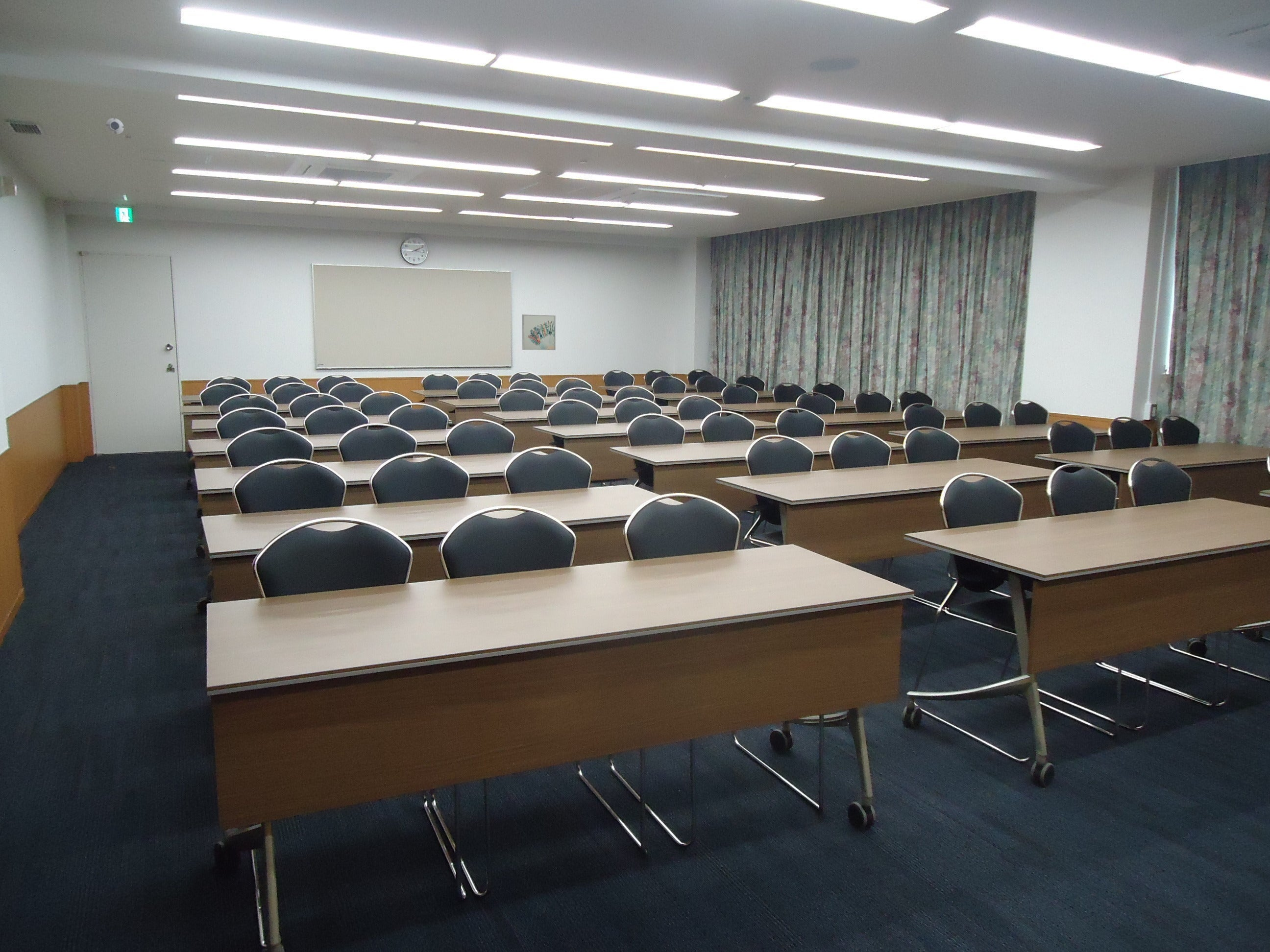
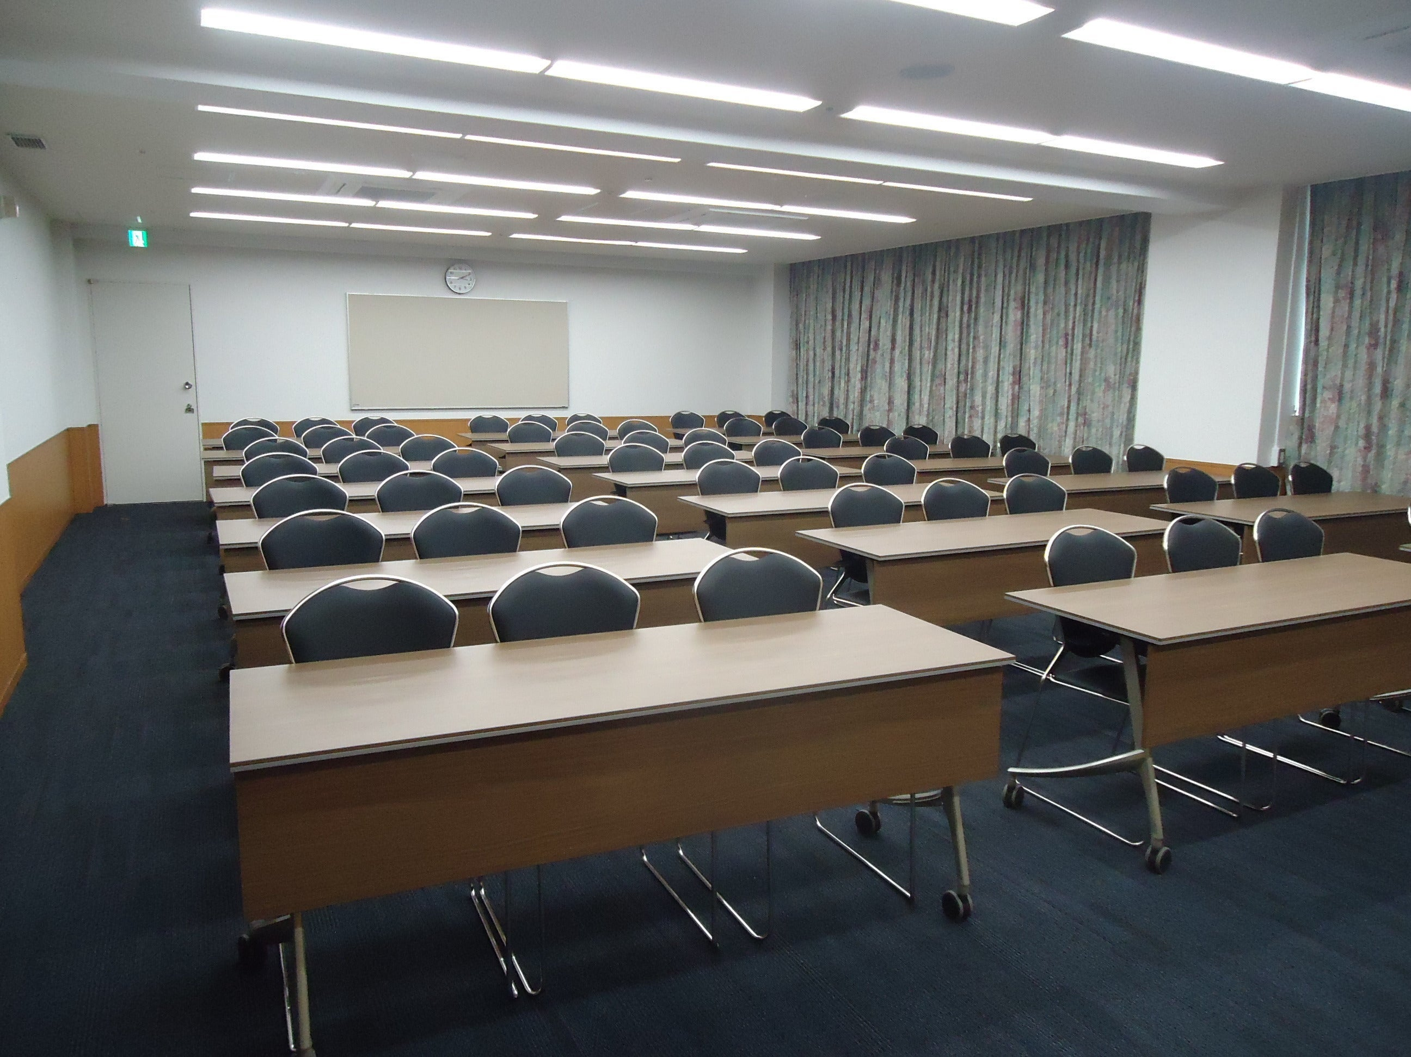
- wall art [522,314,556,351]
- smoke detector [105,118,124,135]
